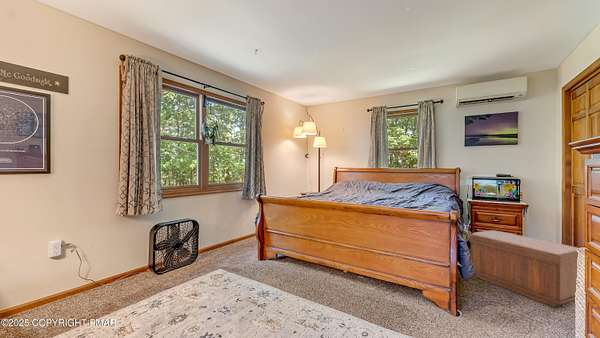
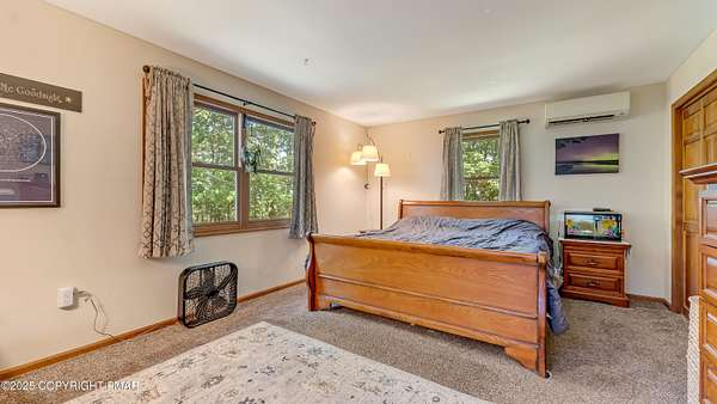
- bench [468,229,579,308]
